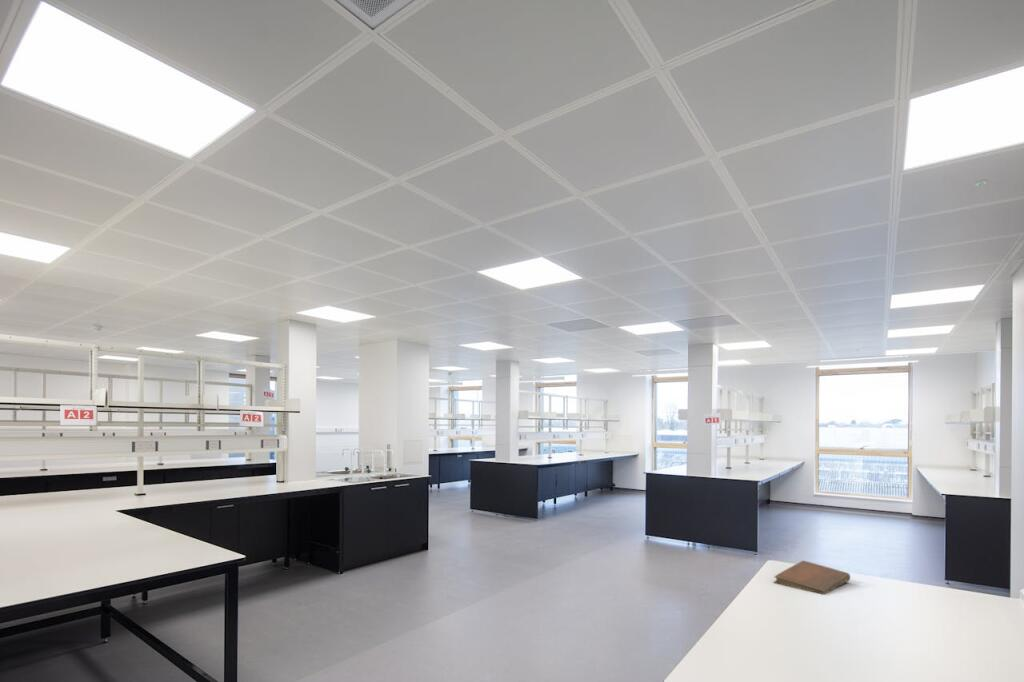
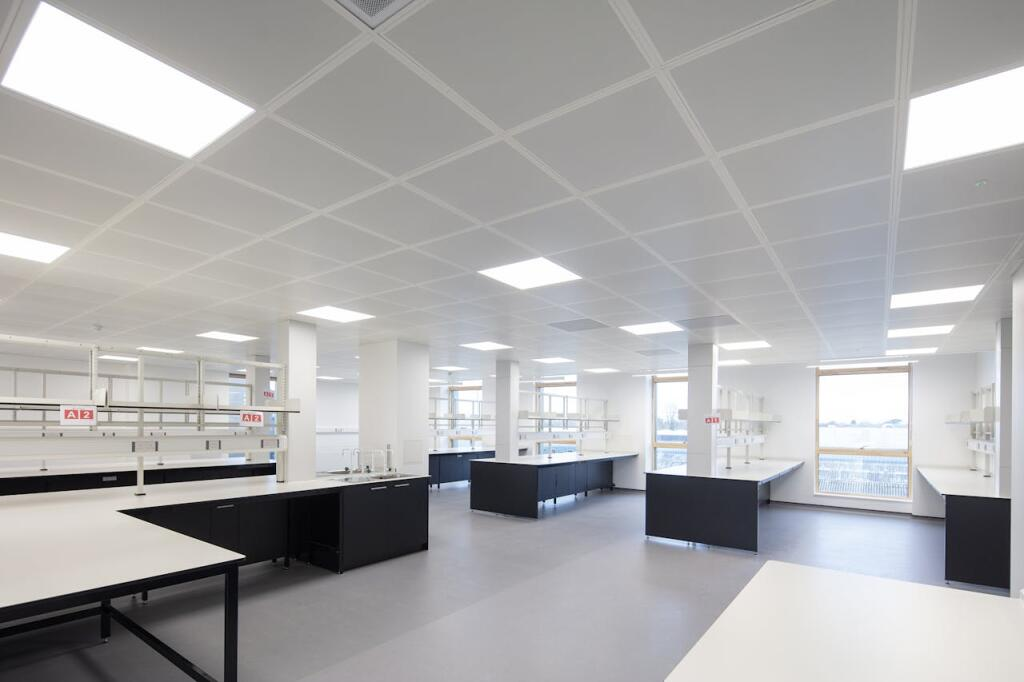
- notebook [773,560,851,596]
